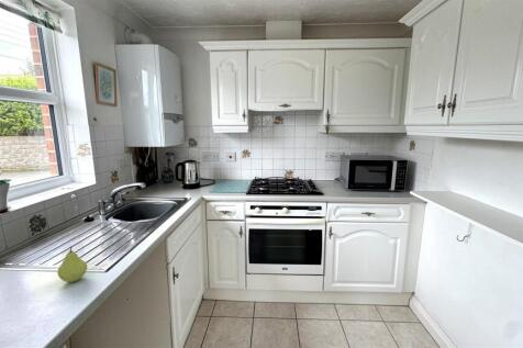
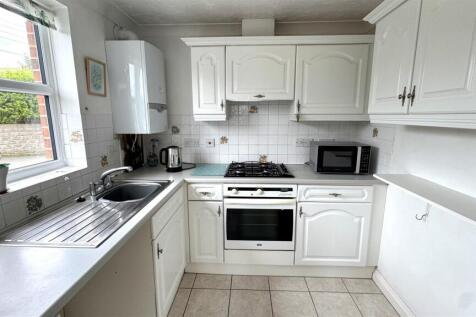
- fruit [56,246,88,283]
